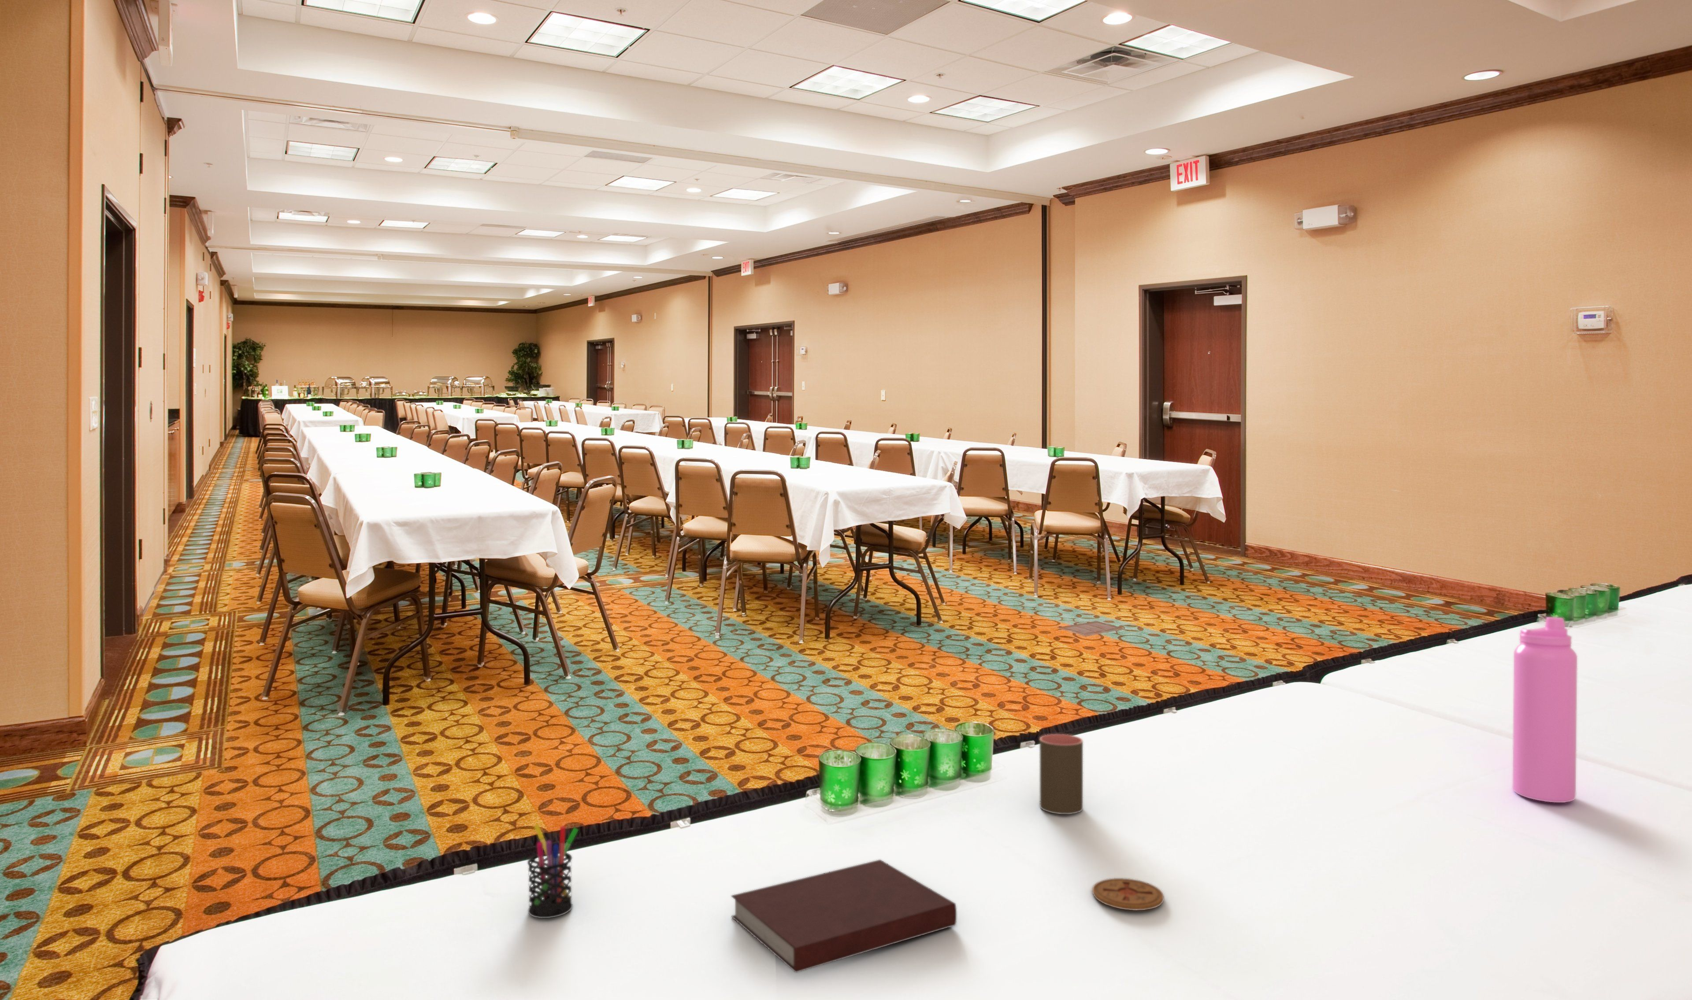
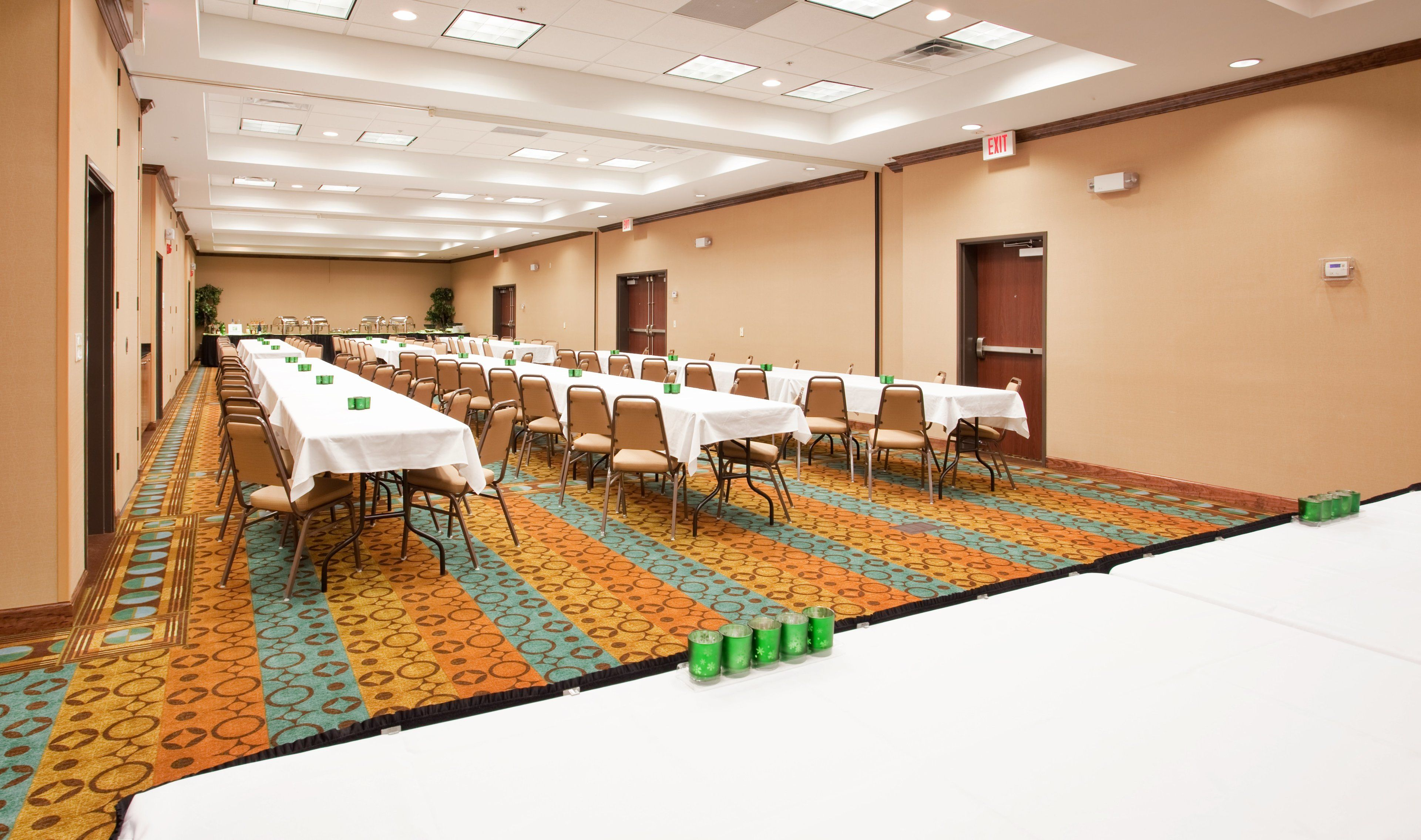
- notebook [731,860,957,973]
- cup [1039,733,1084,814]
- coaster [1092,877,1165,911]
- pen holder [527,824,579,919]
- water bottle [1512,617,1578,804]
